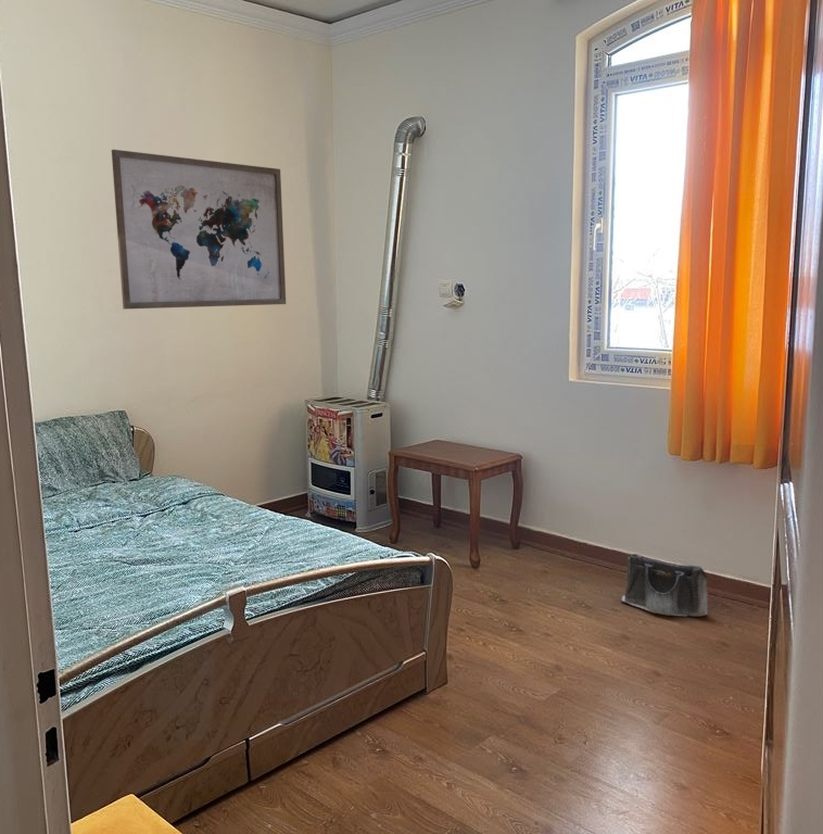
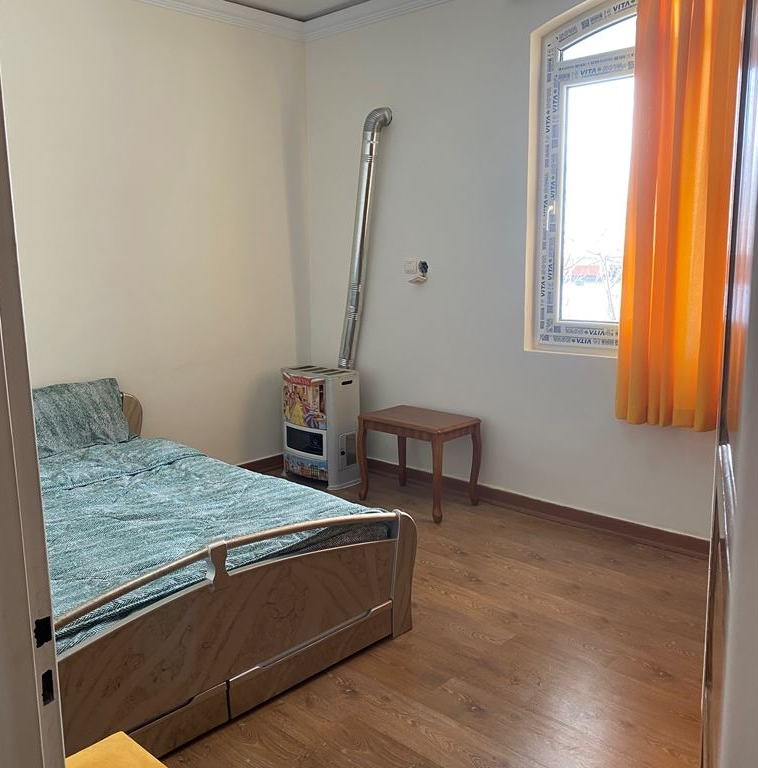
- saddlebag [621,553,708,618]
- wall art [111,149,287,311]
